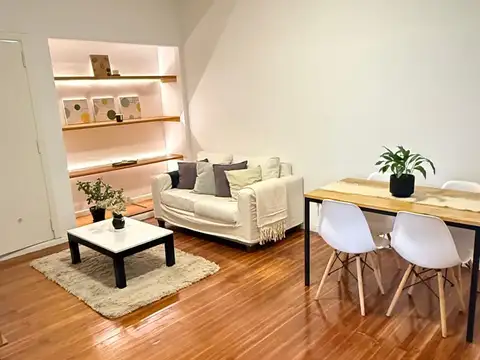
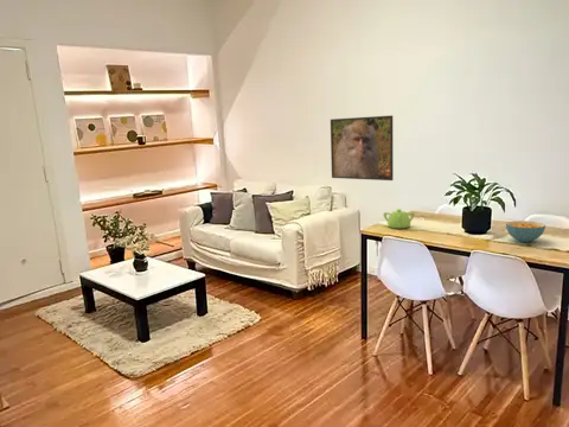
+ teapot [383,208,416,230]
+ cereal bowl [505,219,546,243]
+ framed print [330,114,395,181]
